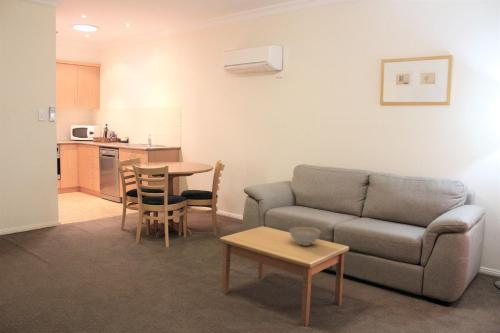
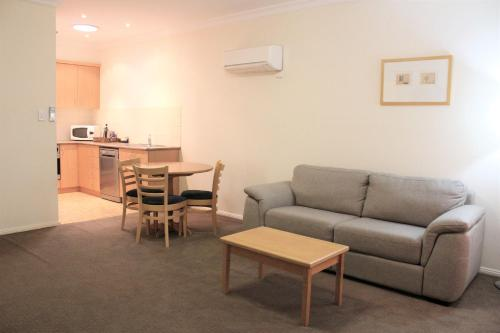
- decorative bowl [288,226,322,247]
